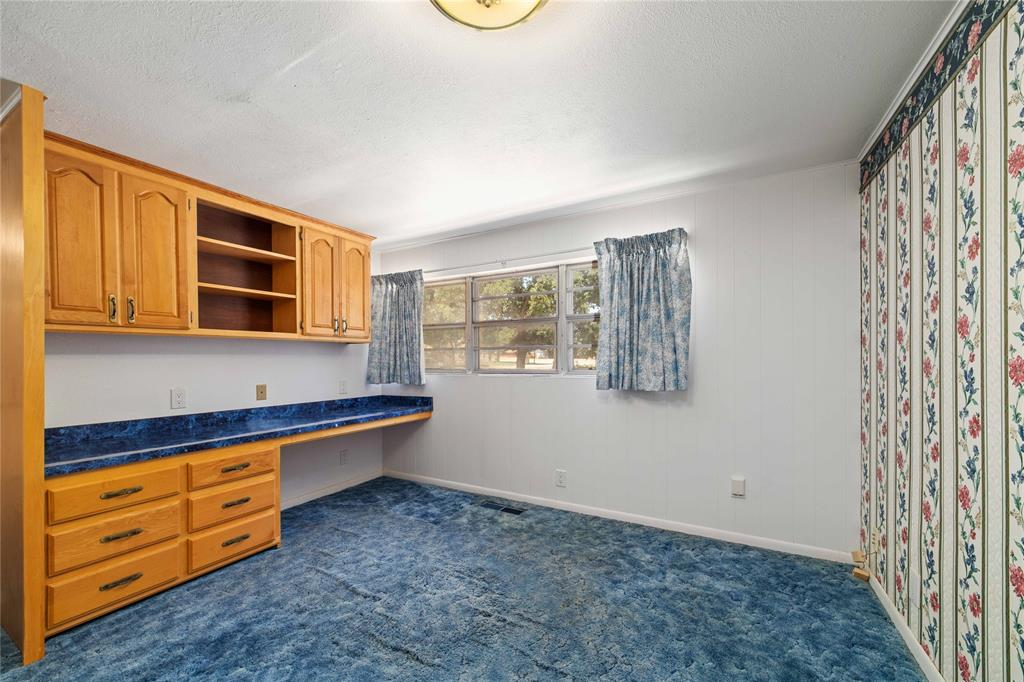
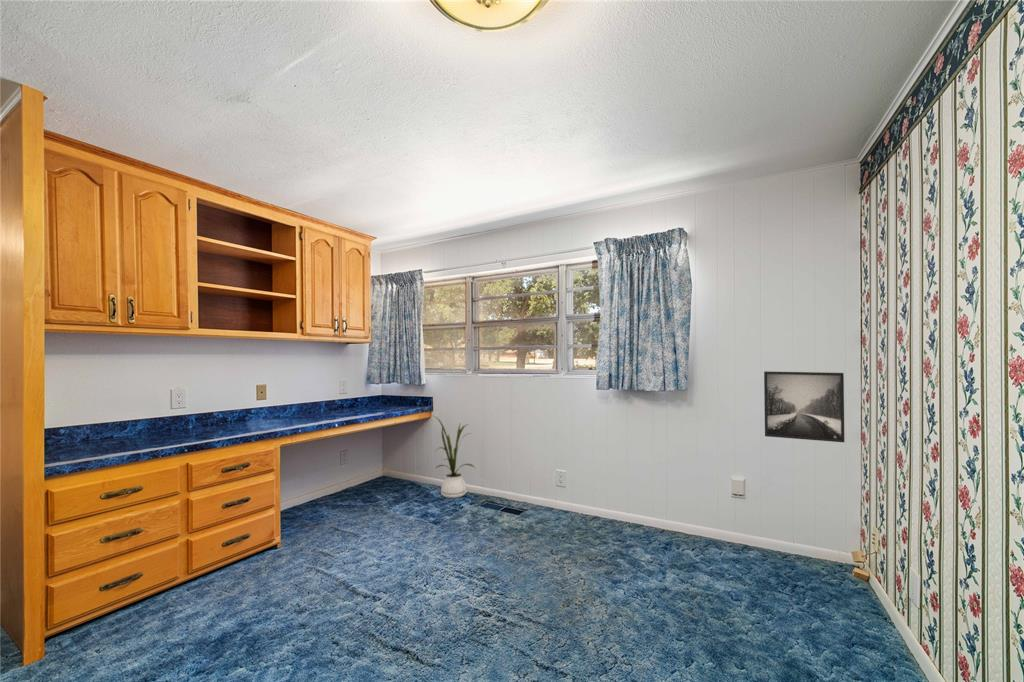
+ house plant [430,414,476,499]
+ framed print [763,370,846,443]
